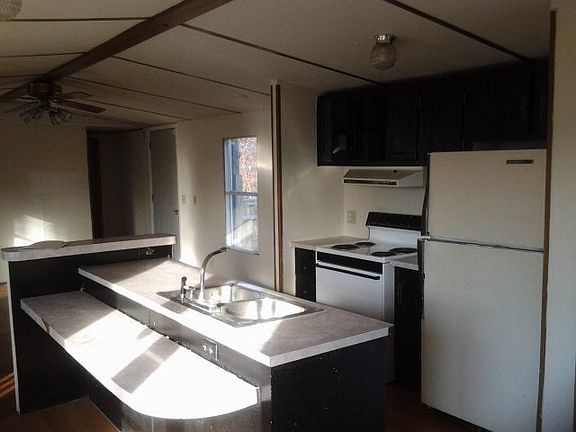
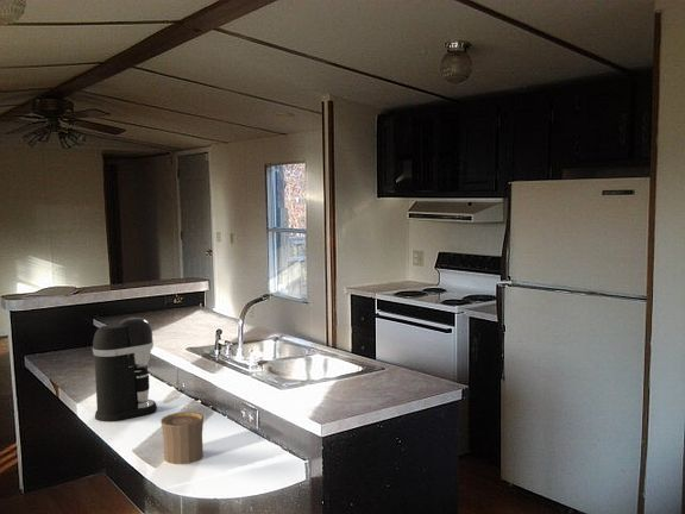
+ coffee maker [92,316,158,424]
+ cup [159,410,205,465]
